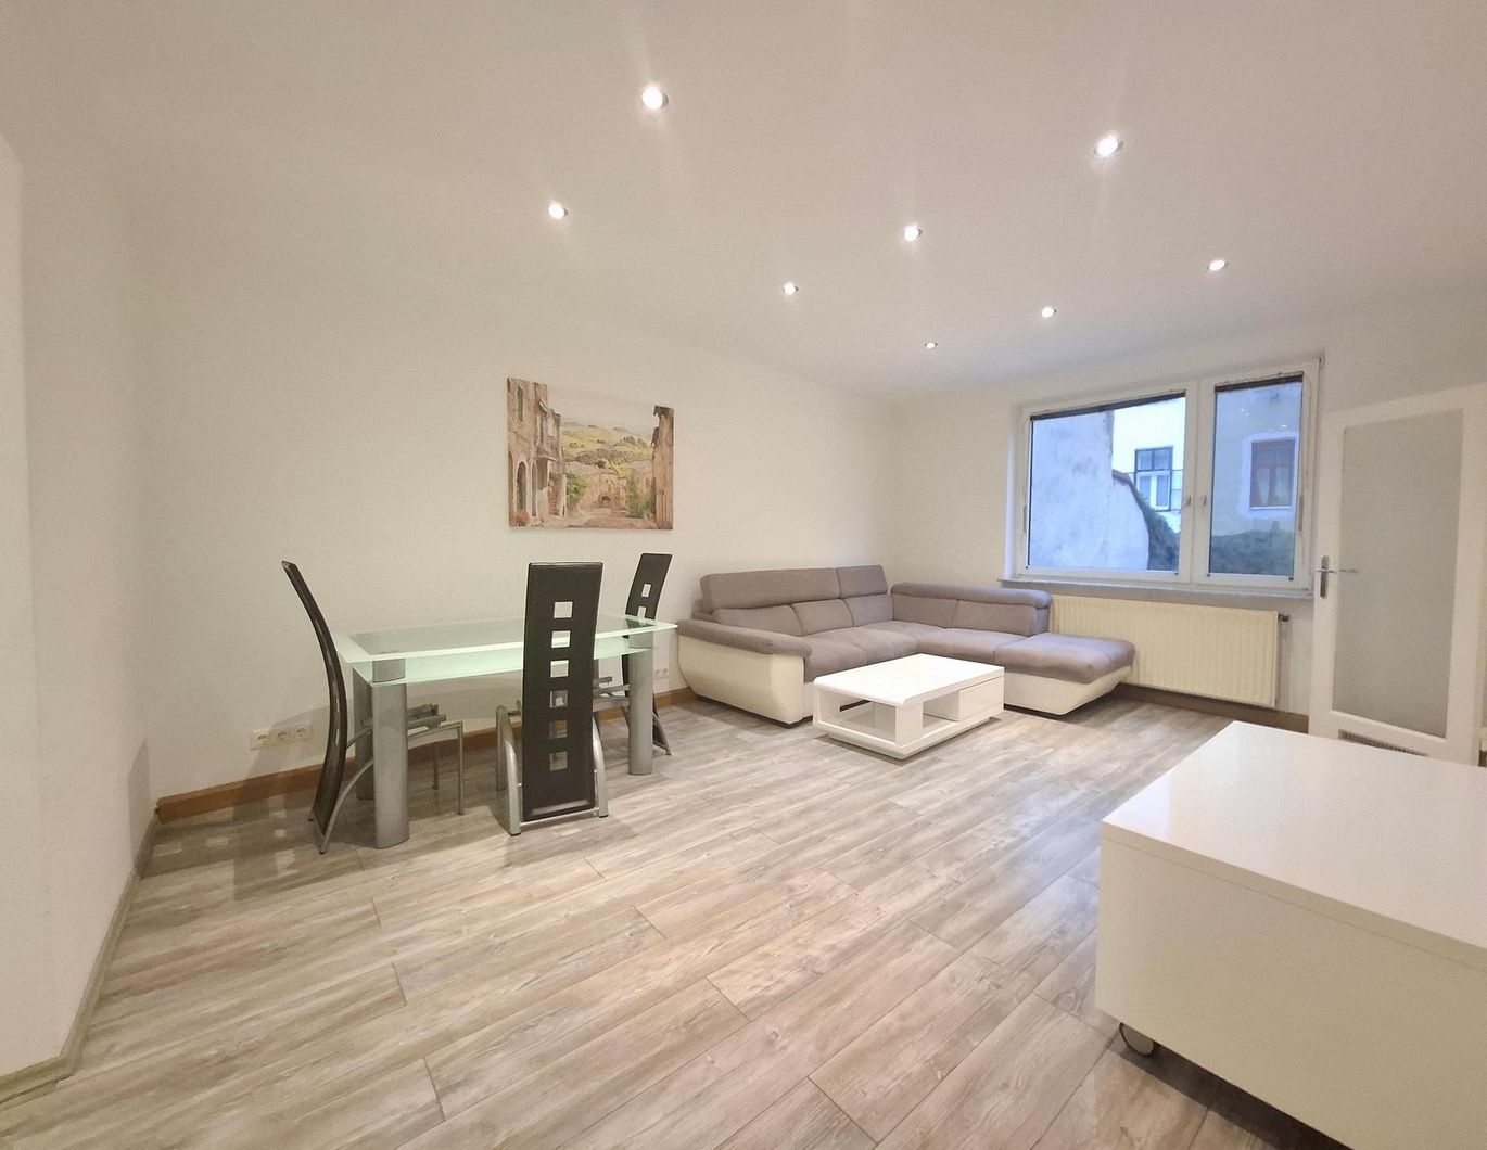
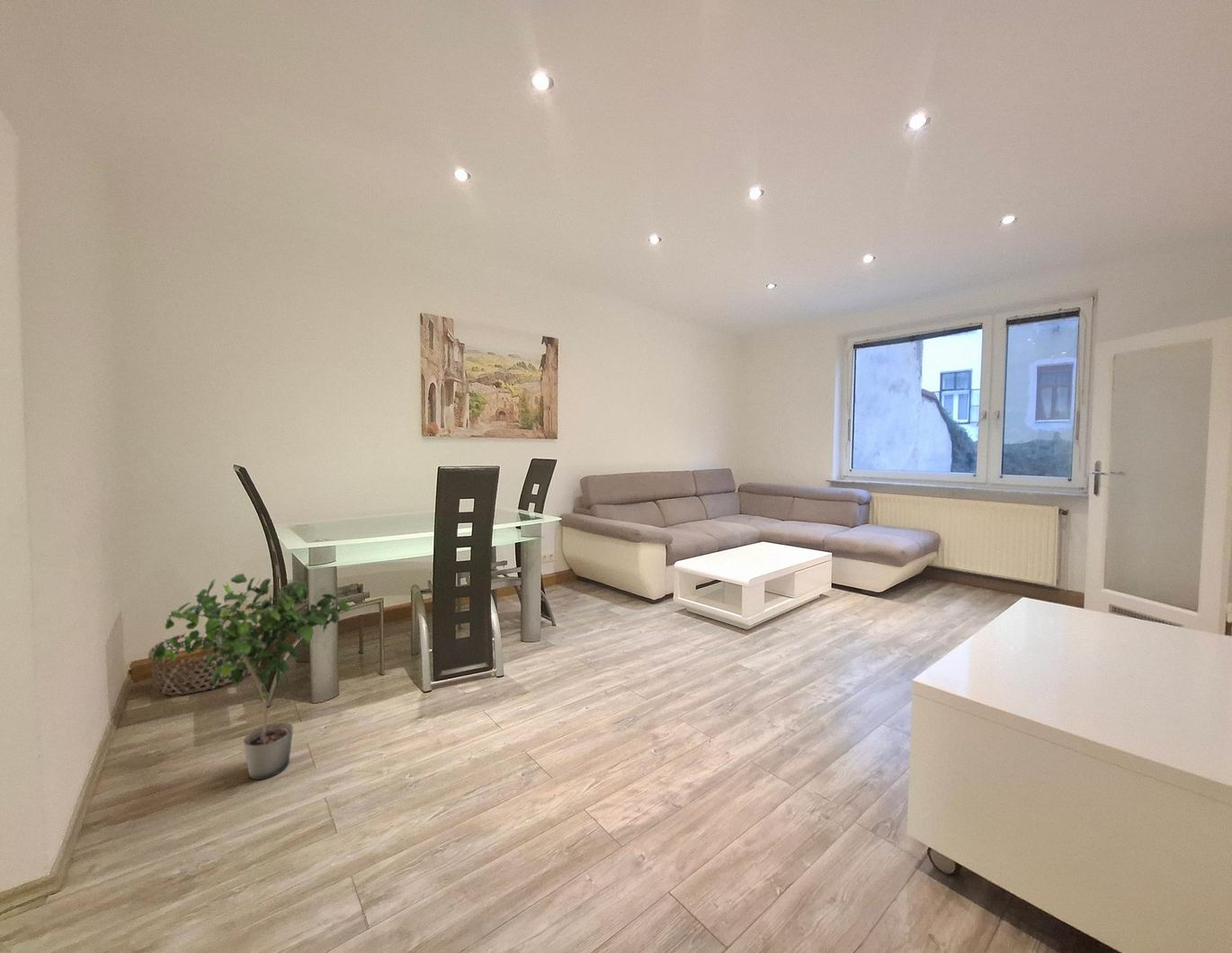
+ potted plant [153,573,352,780]
+ basket [147,624,263,696]
